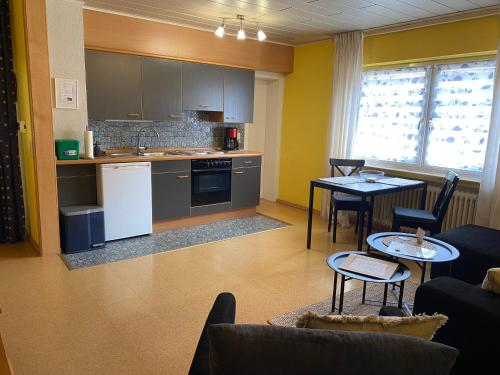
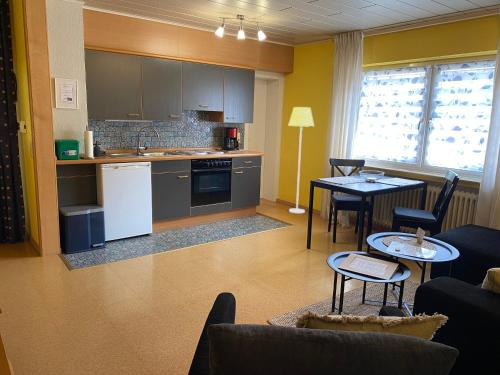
+ floor lamp [287,106,315,214]
